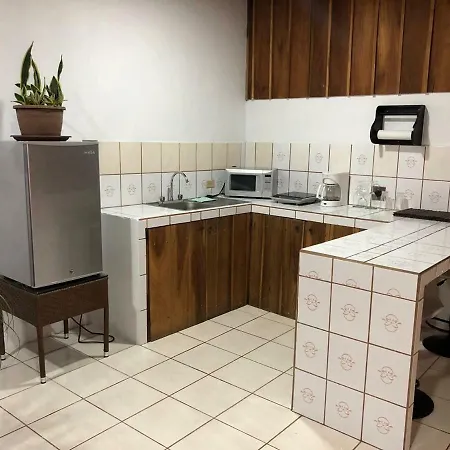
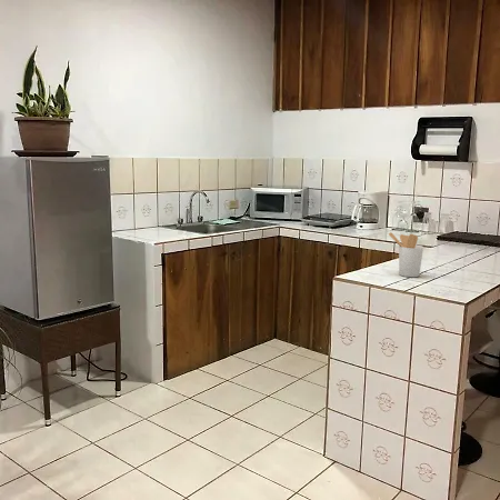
+ utensil holder [388,231,424,278]
